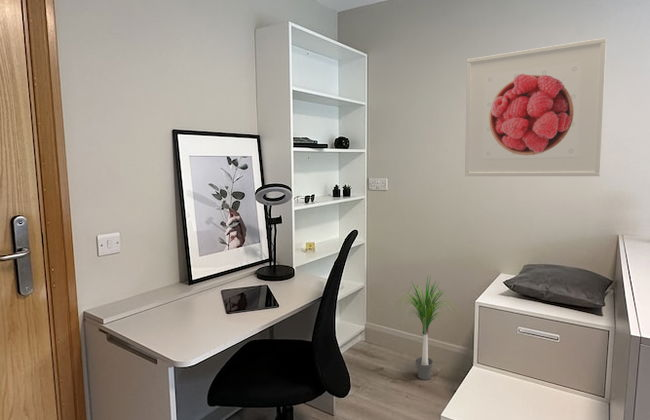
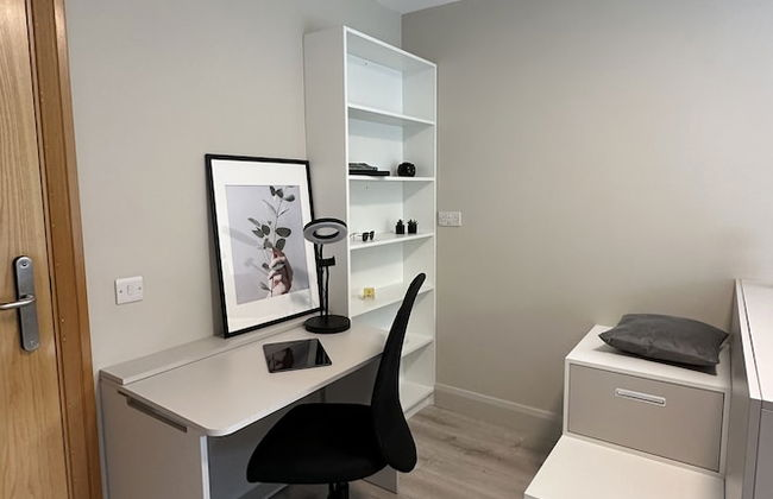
- potted plant [392,275,462,381]
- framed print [464,37,608,177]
